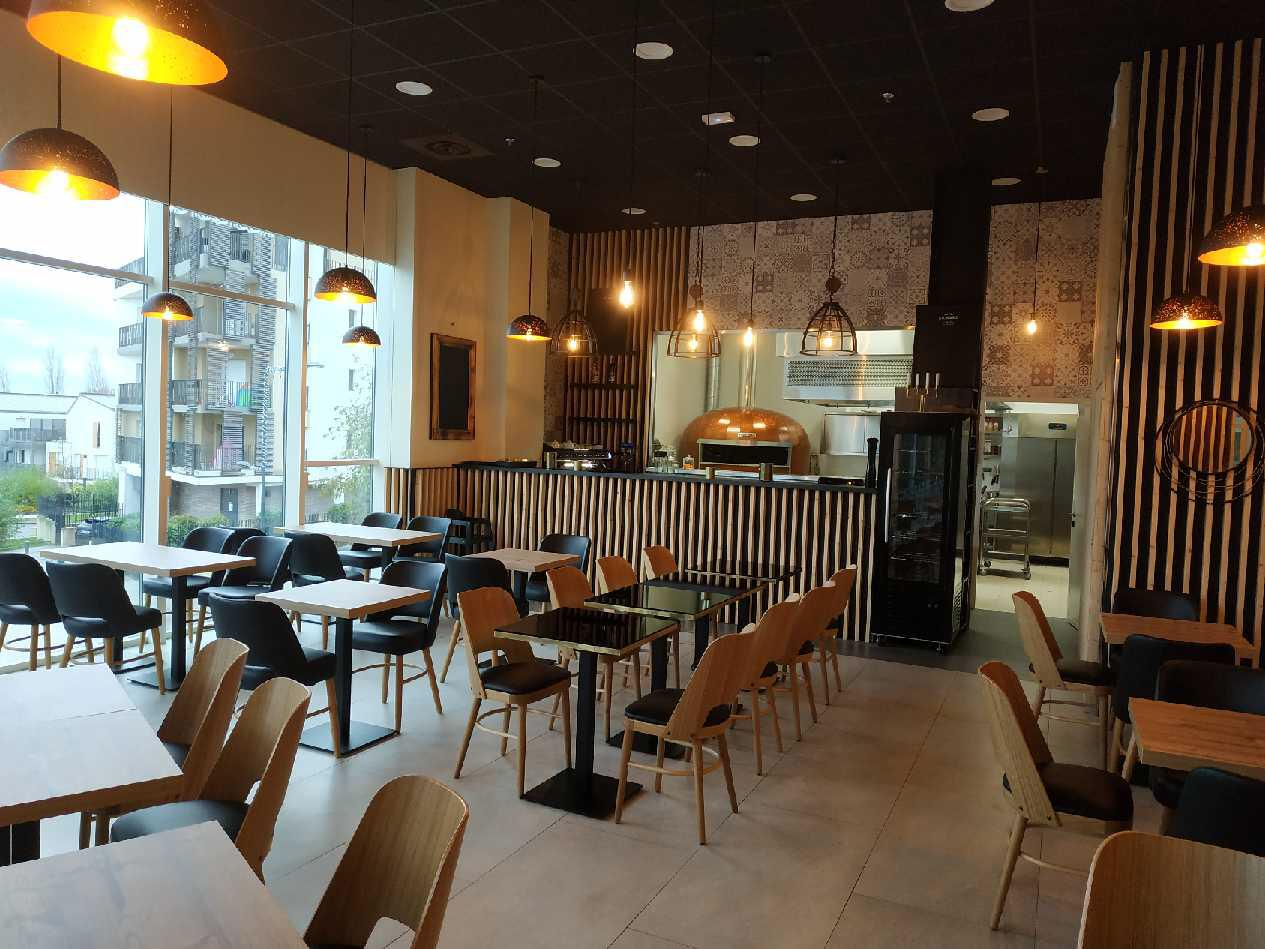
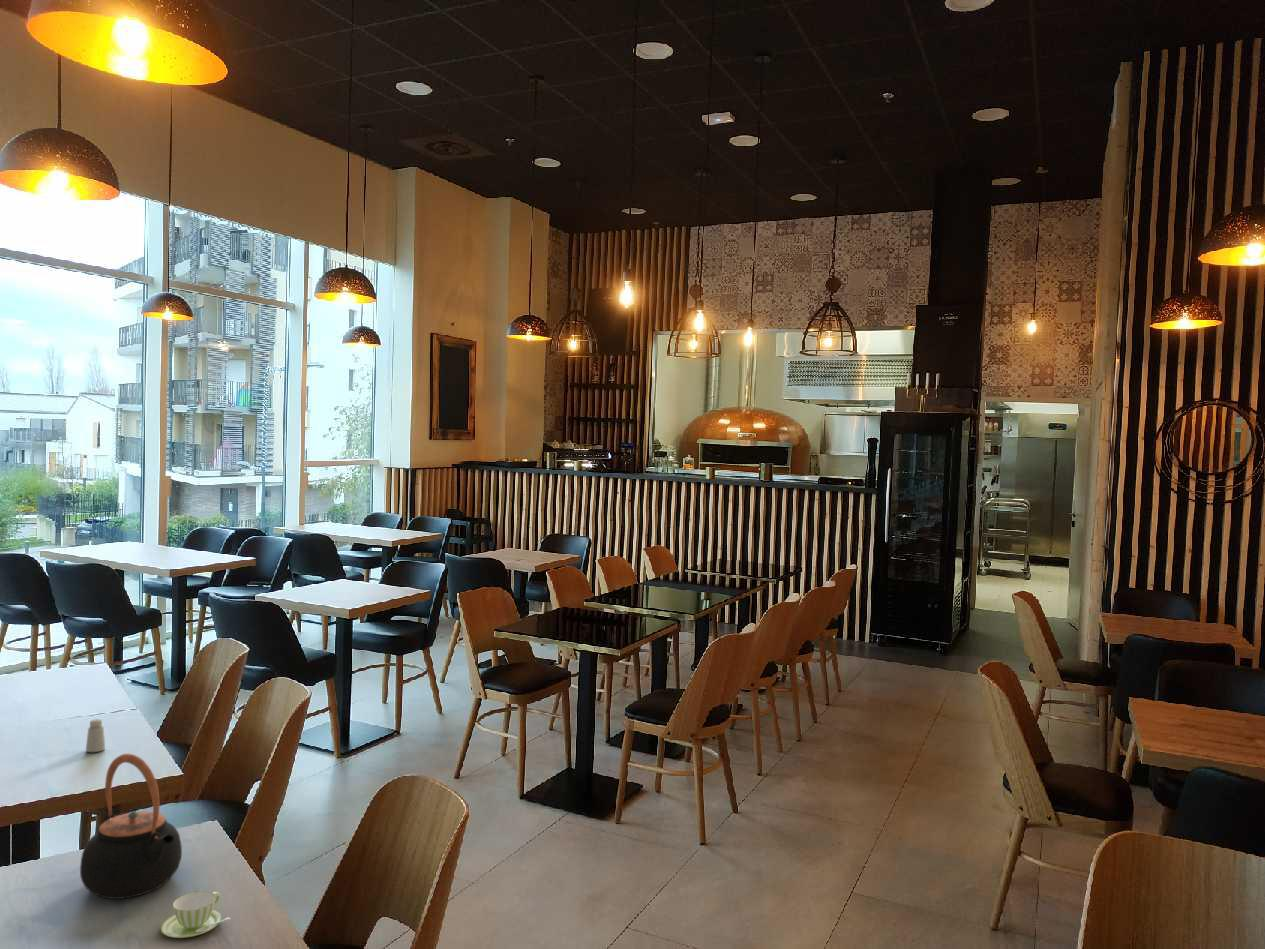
+ cup [160,890,231,939]
+ saltshaker [85,718,106,753]
+ teapot [79,753,183,900]
